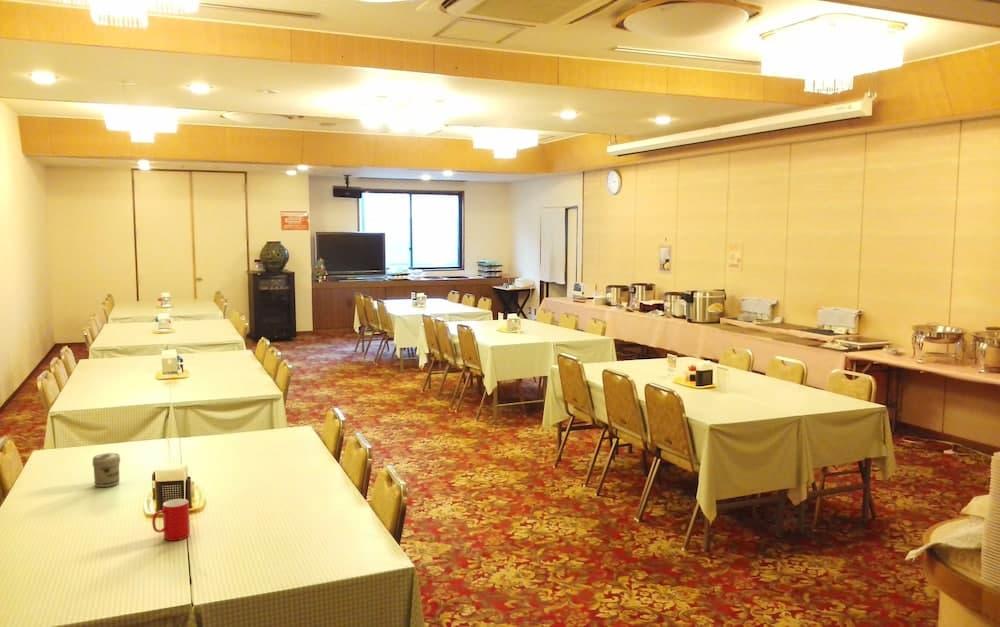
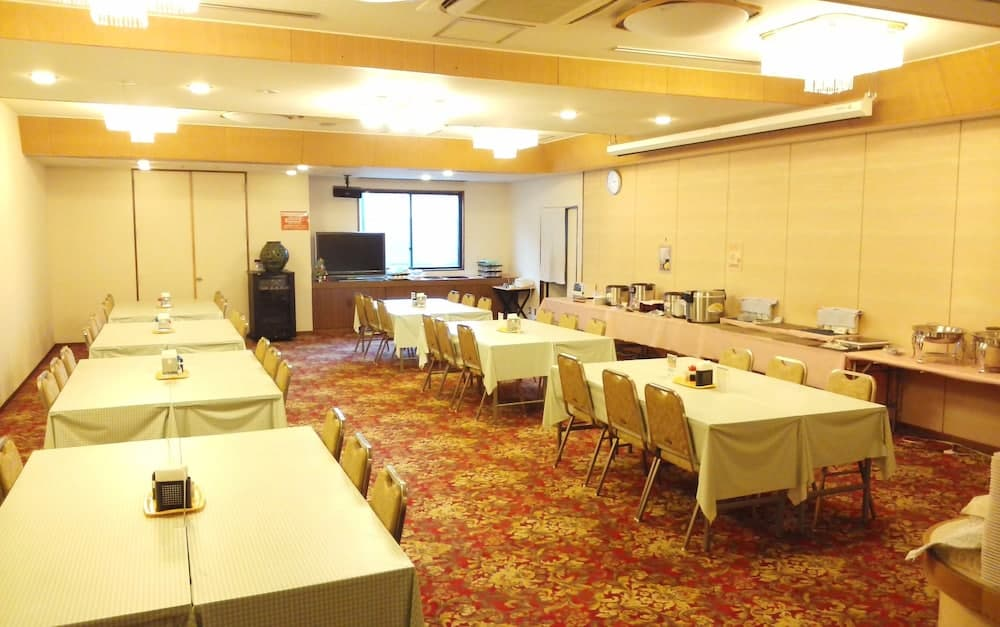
- cup [151,498,191,542]
- jar [91,452,121,488]
